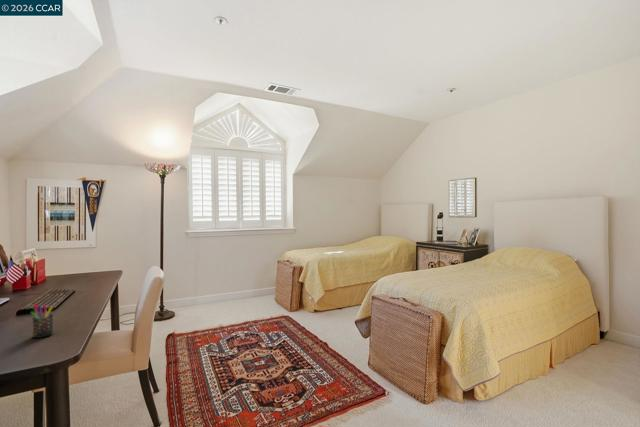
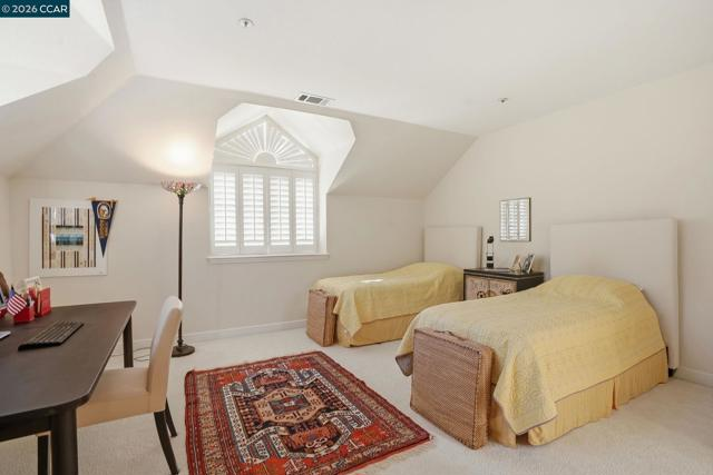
- pen holder [30,302,54,339]
